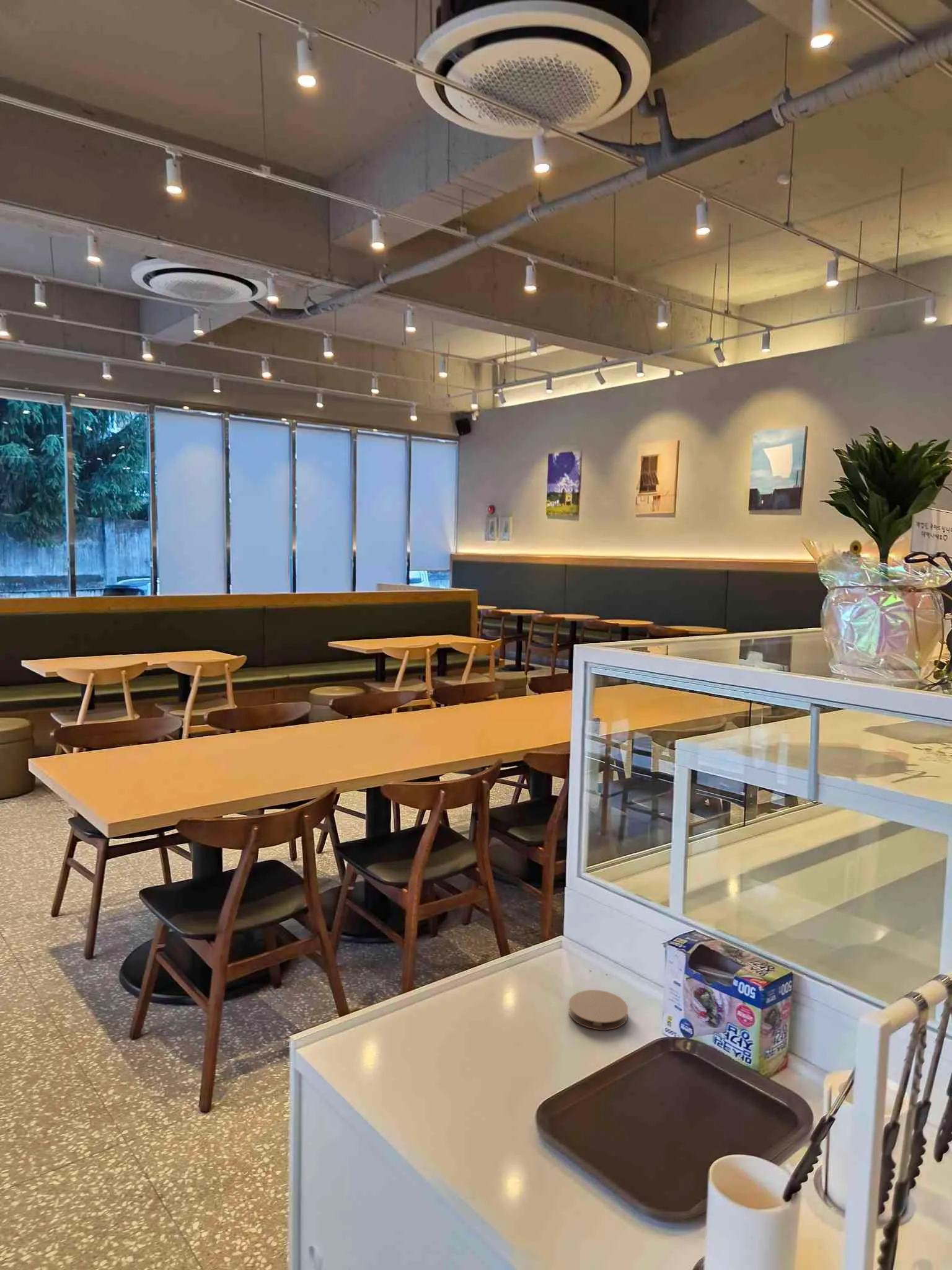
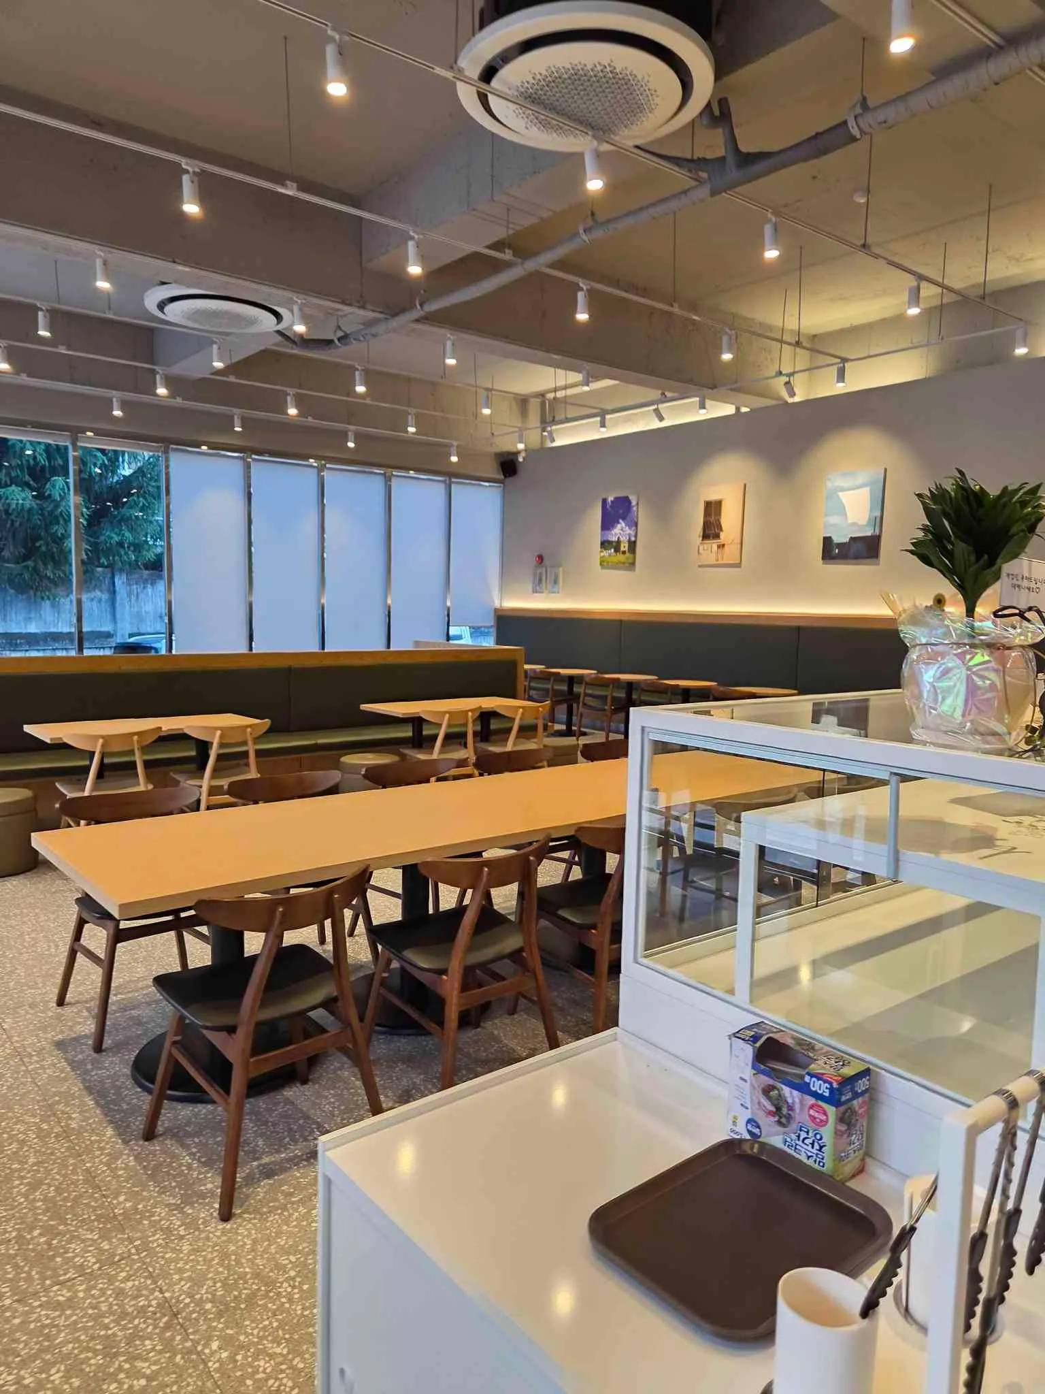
- coaster [568,989,628,1031]
